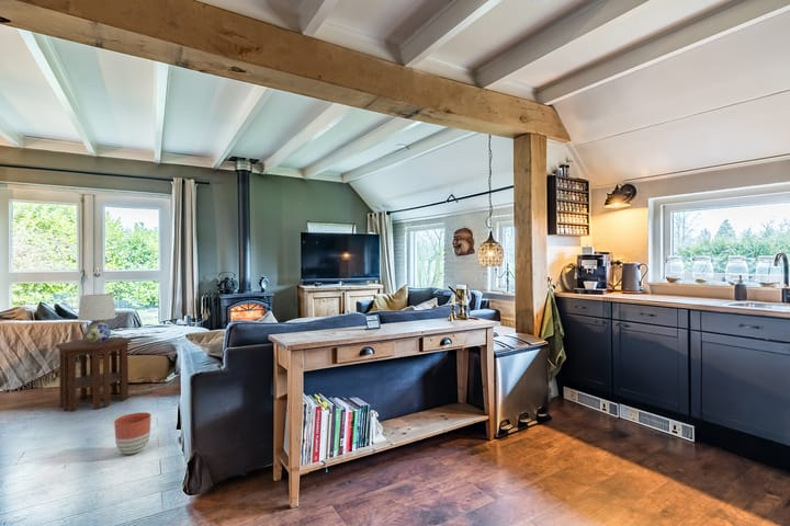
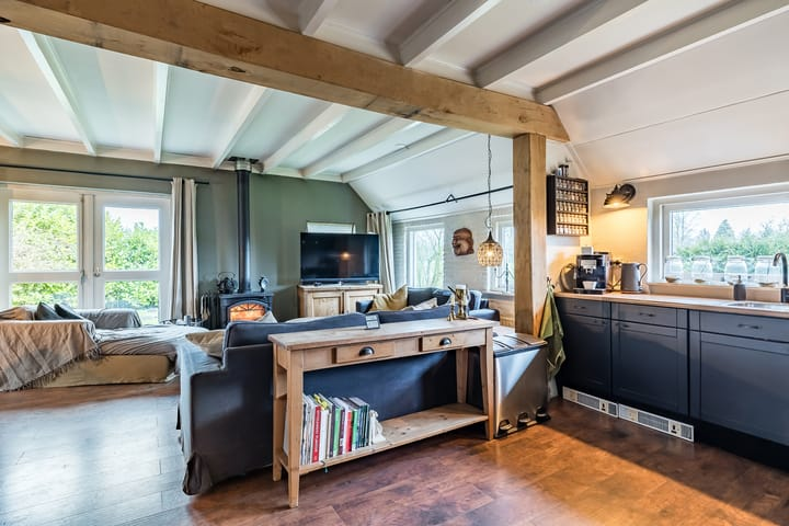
- planter [113,411,153,455]
- side table [55,335,133,412]
- table lamp [77,293,117,342]
